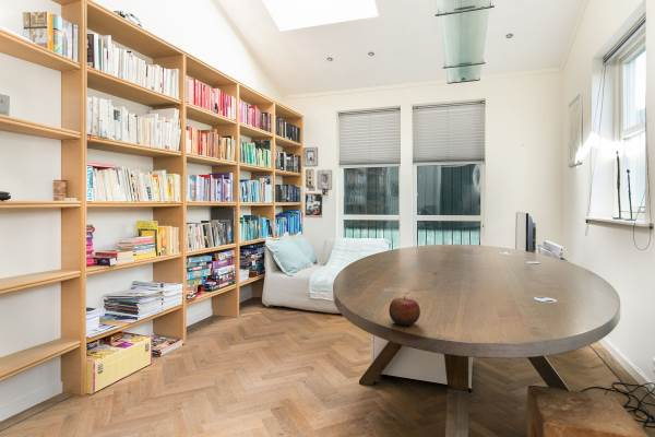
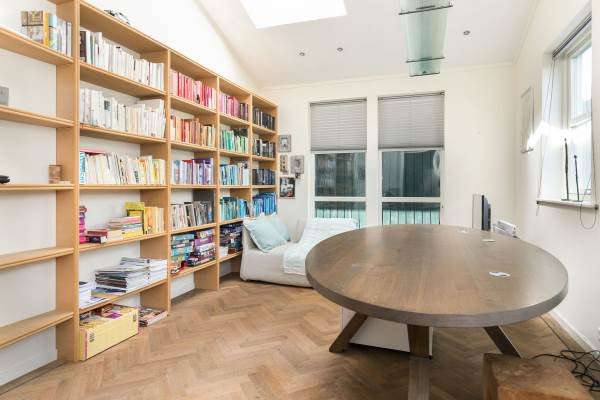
- apple [388,296,421,327]
